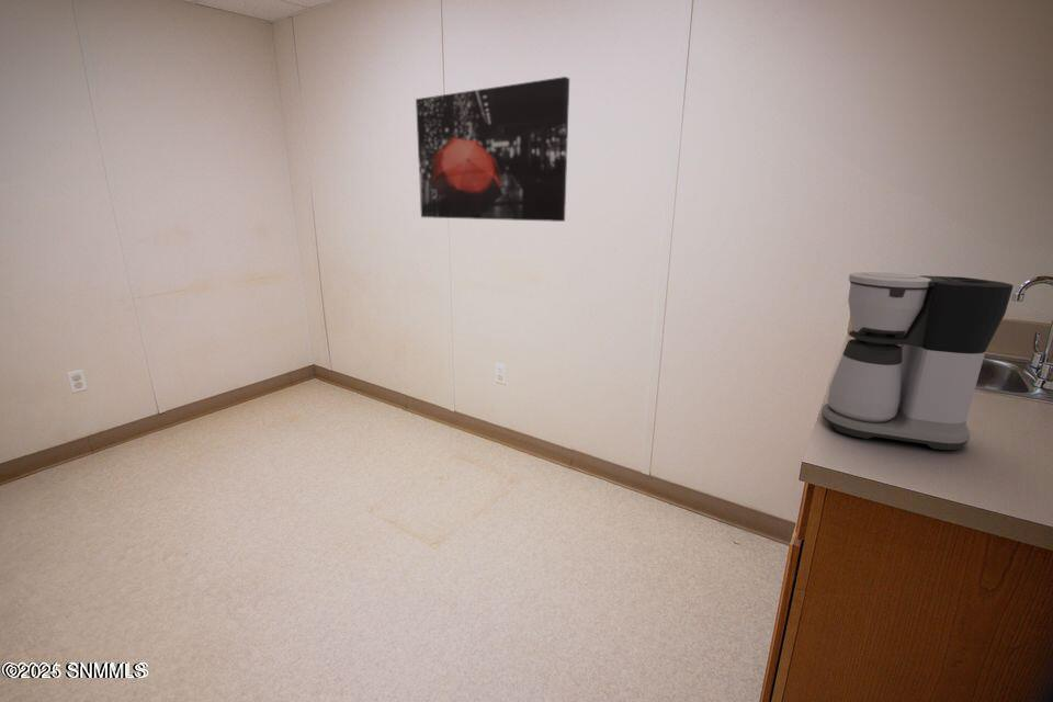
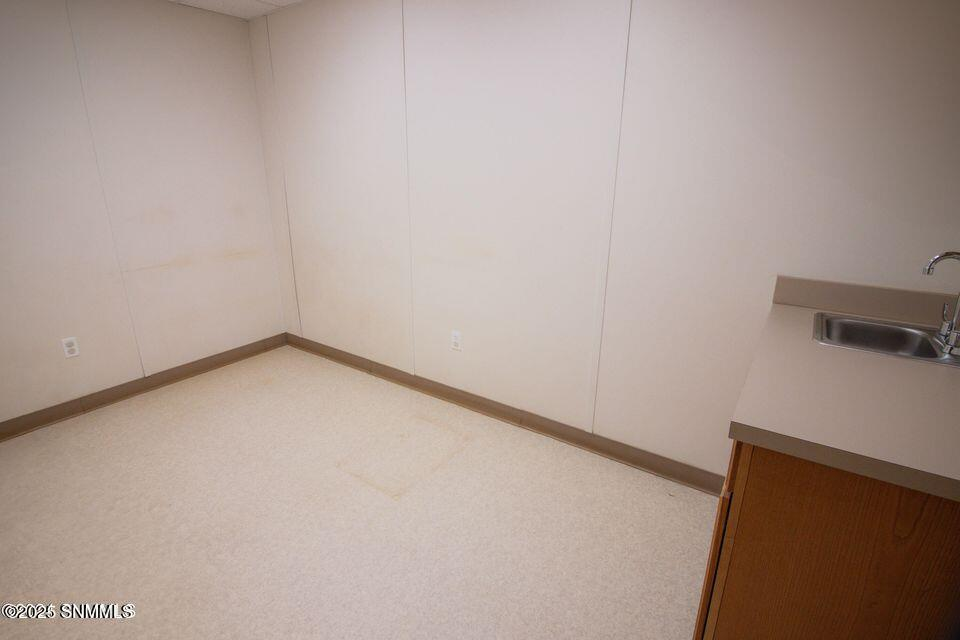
- wall art [415,76,570,223]
- coffee maker [820,271,1015,451]
